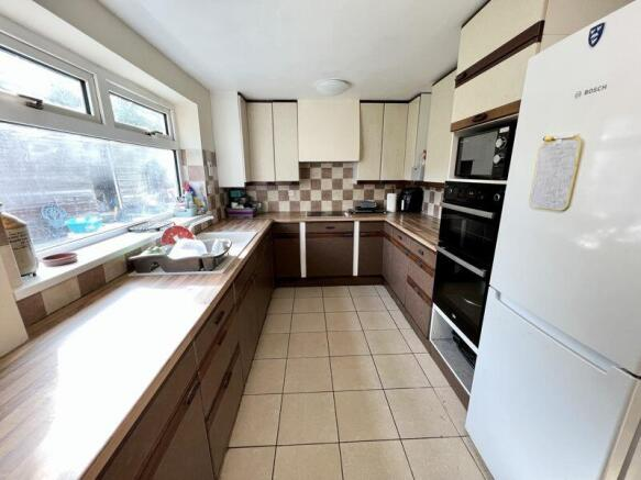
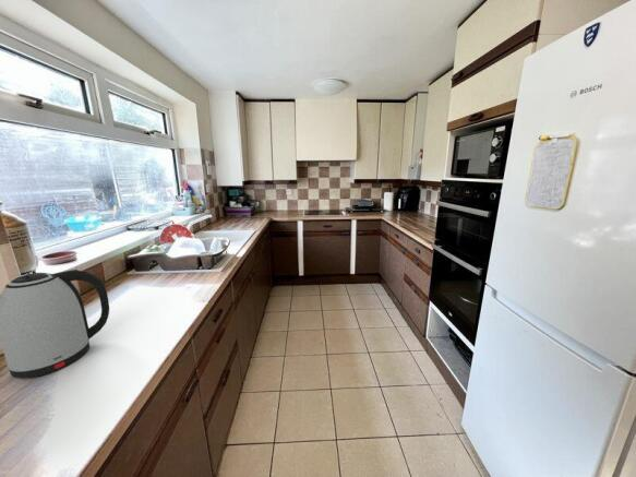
+ kettle [0,269,110,380]
